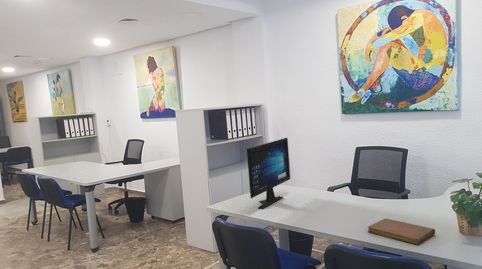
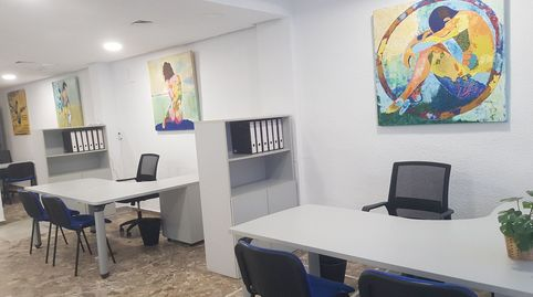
- notebook [367,218,436,246]
- computer monitor [246,137,291,210]
